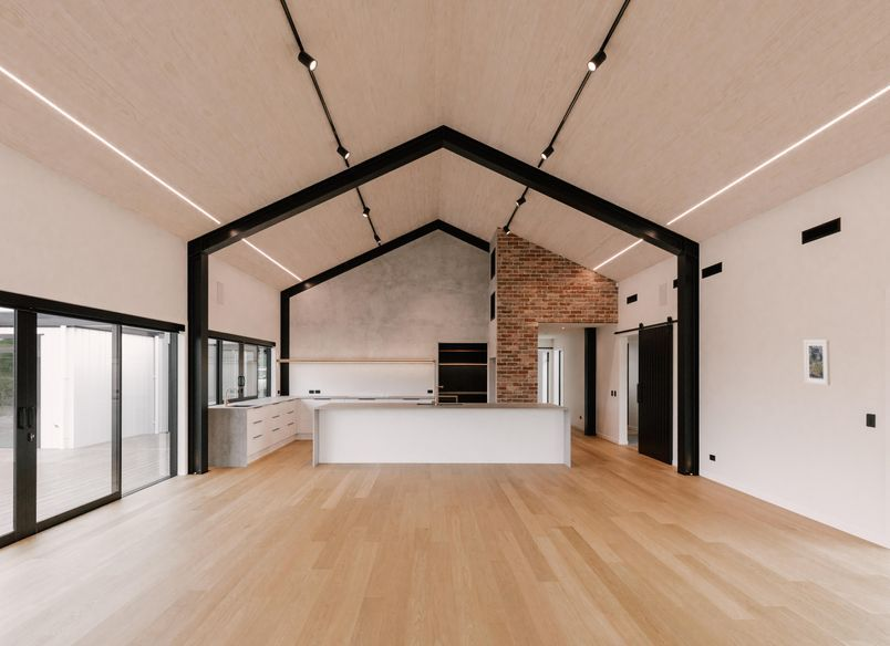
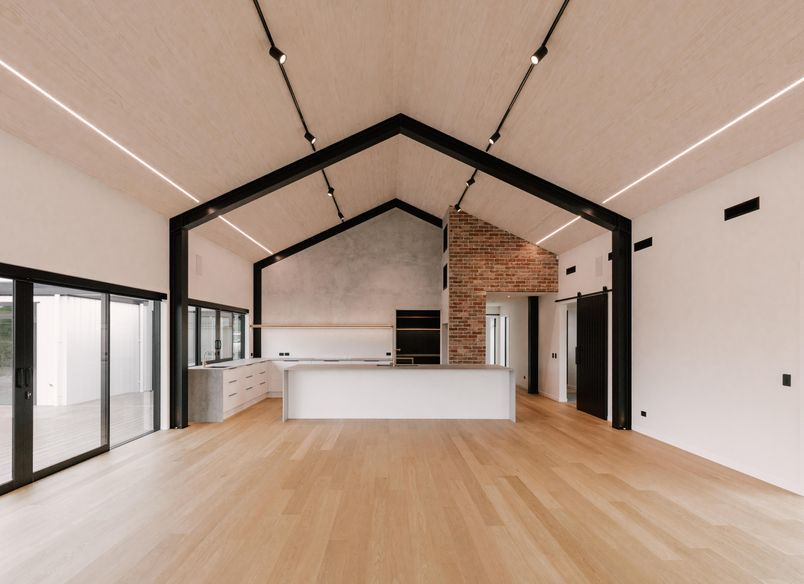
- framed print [803,338,831,386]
